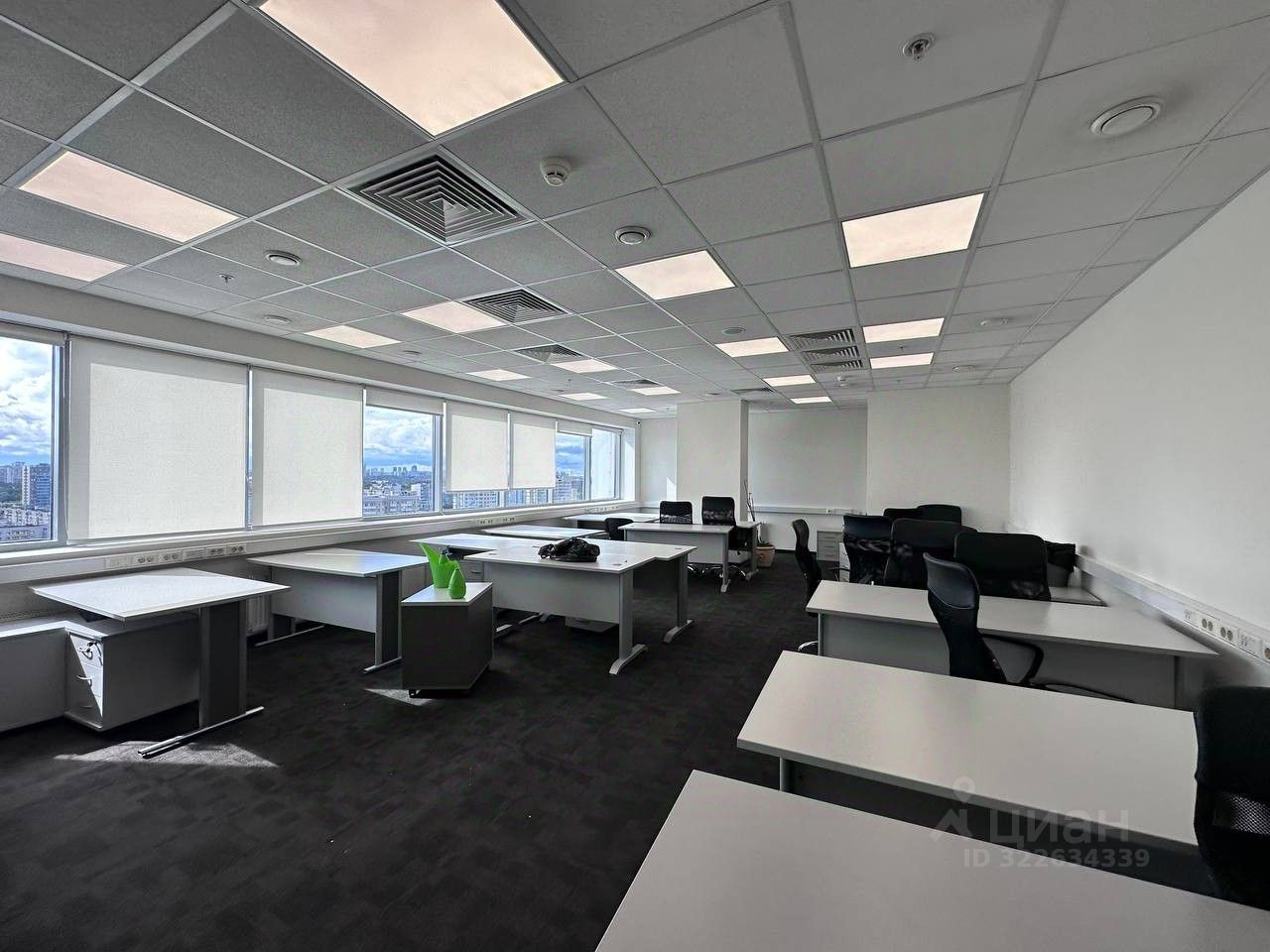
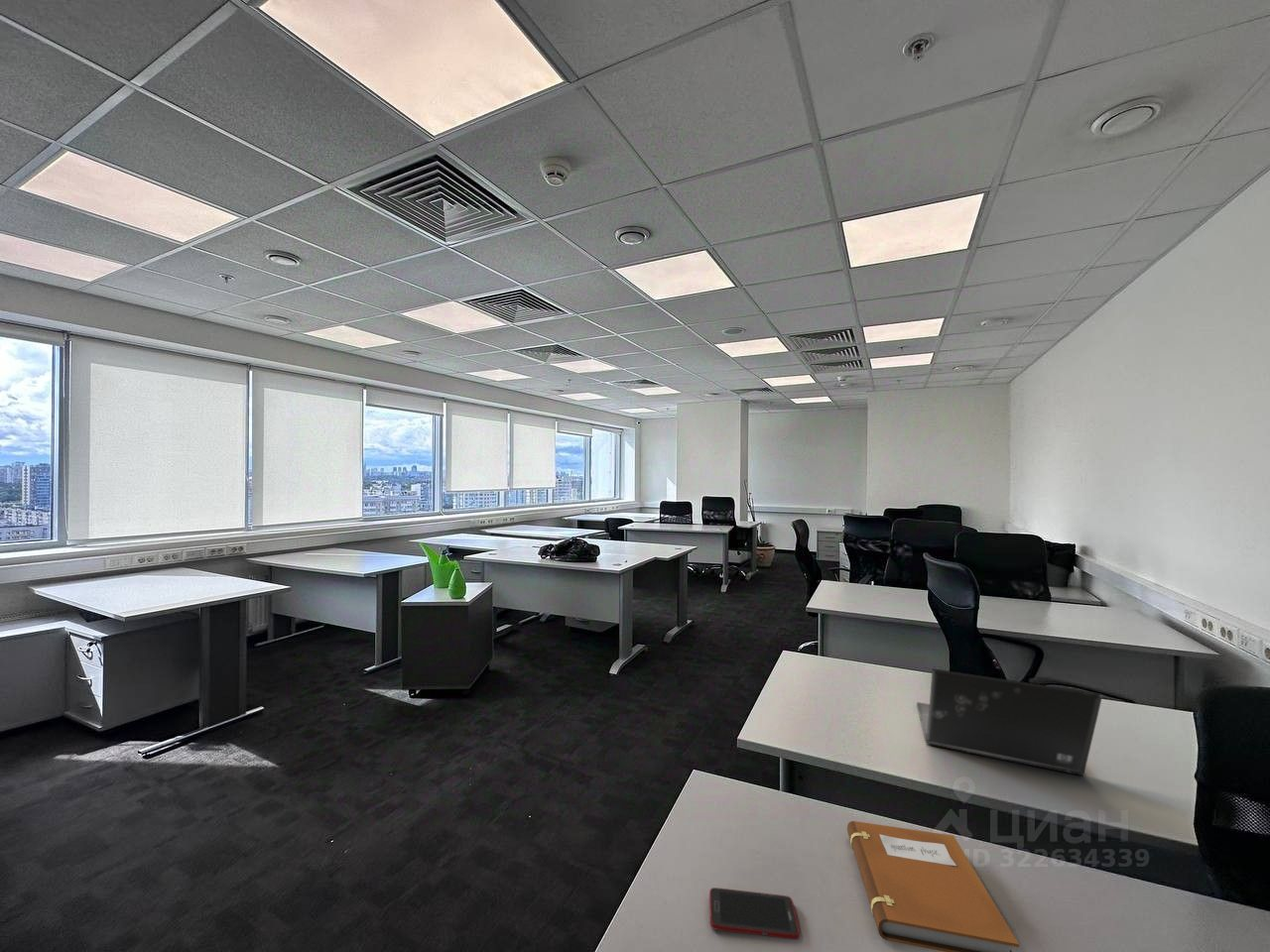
+ cell phone [708,887,801,940]
+ notebook [846,820,1020,952]
+ laptop [916,667,1103,776]
